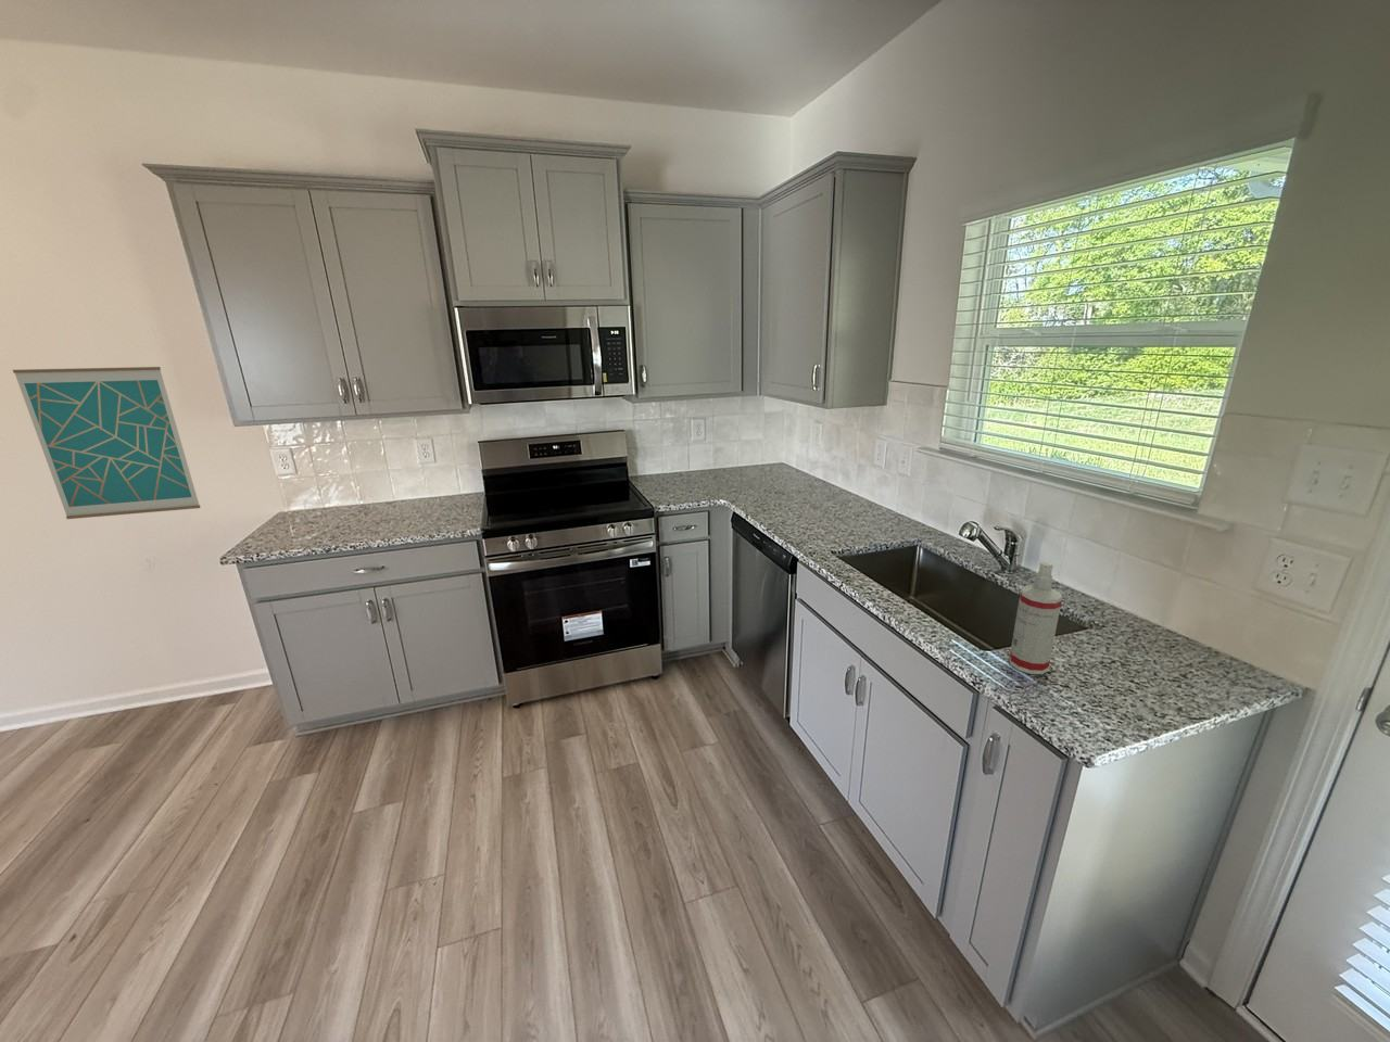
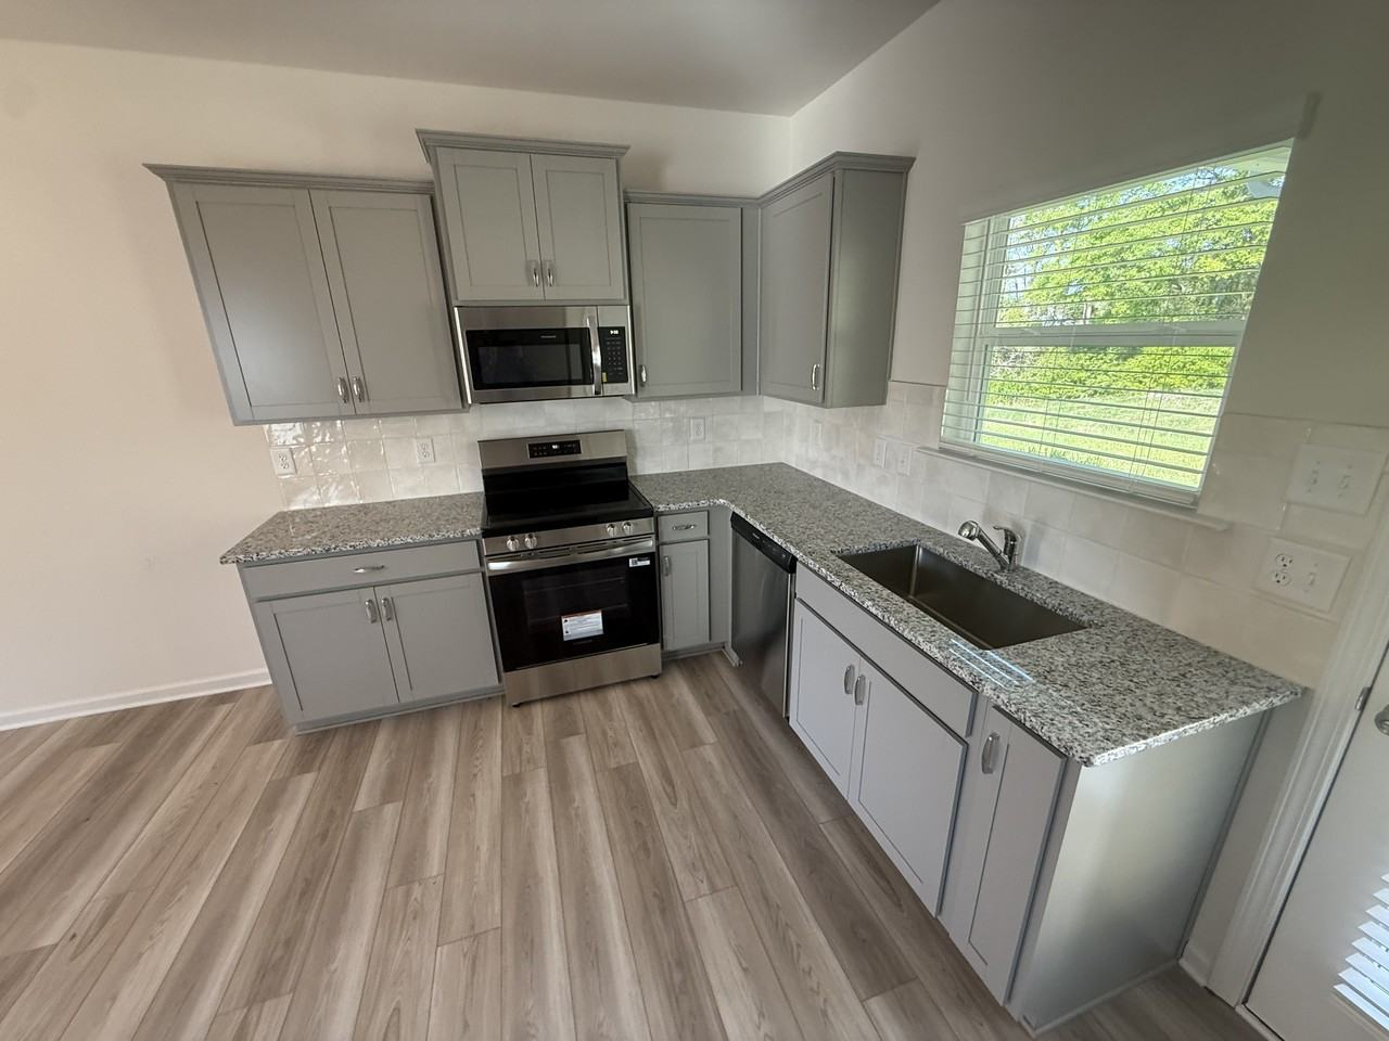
- spray bottle [1008,561,1063,675]
- wall art [12,366,202,520]
